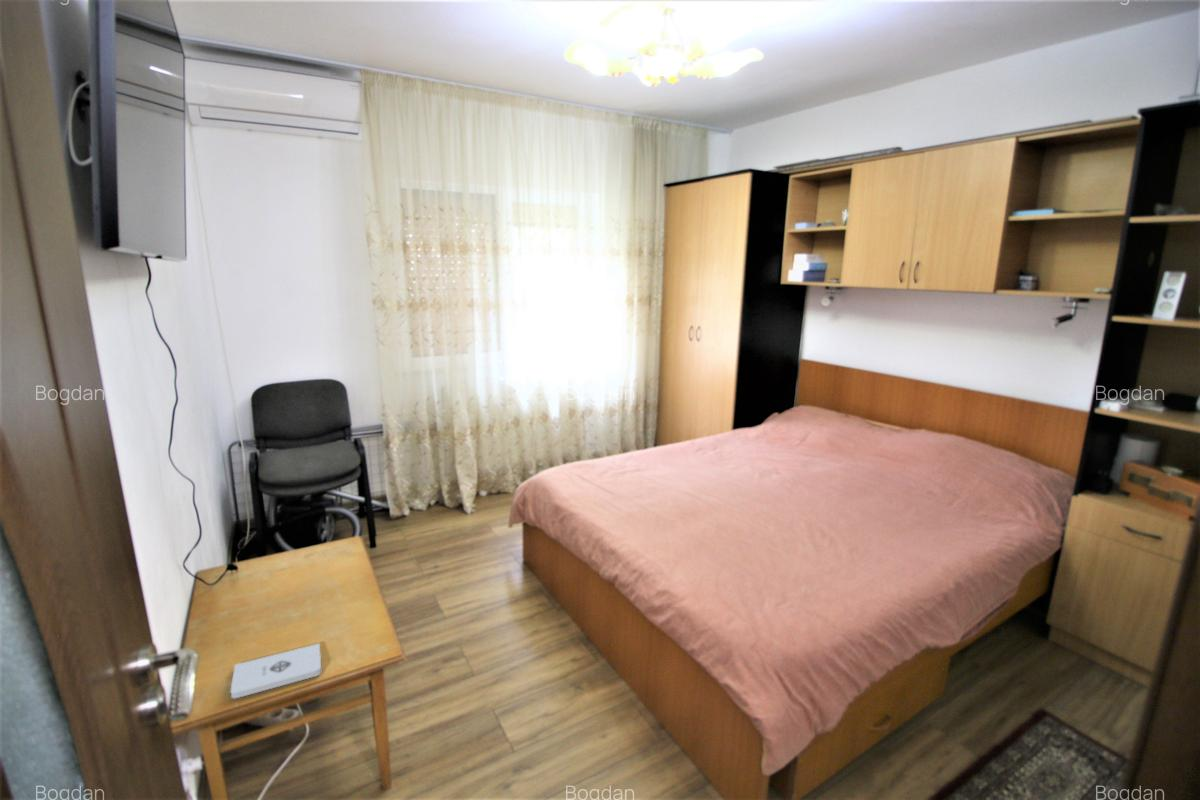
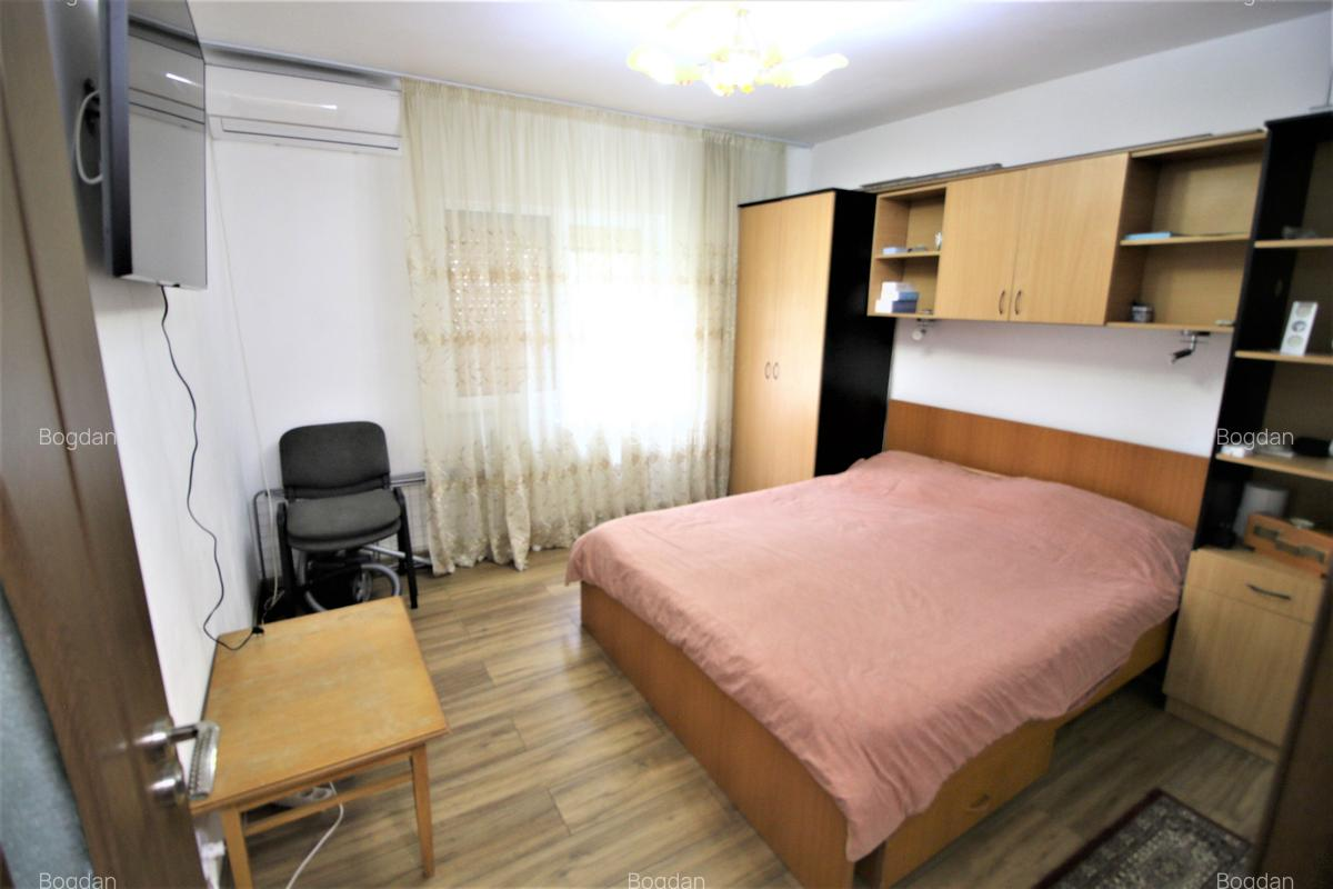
- notepad [229,642,322,699]
